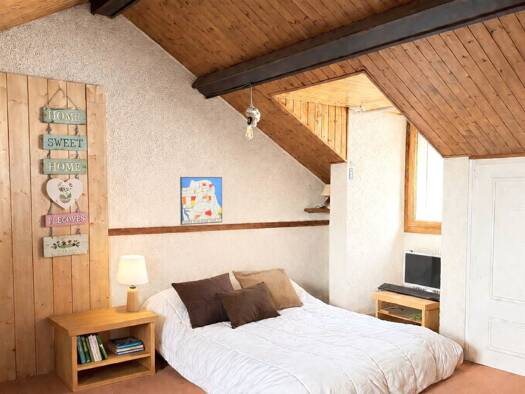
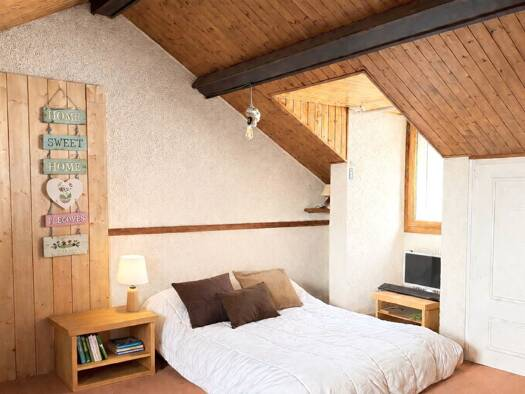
- wall art [179,176,223,226]
